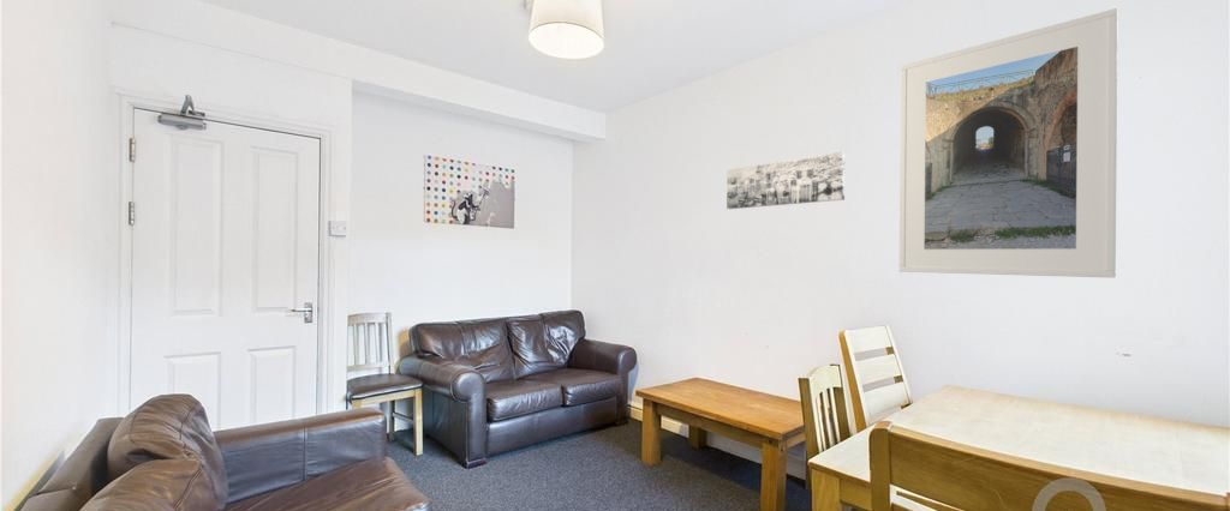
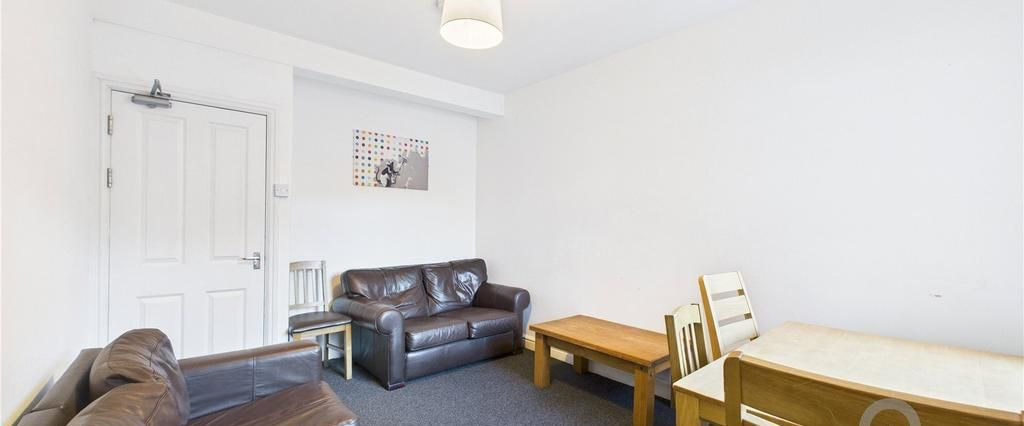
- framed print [898,7,1119,279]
- wall art [726,151,846,210]
